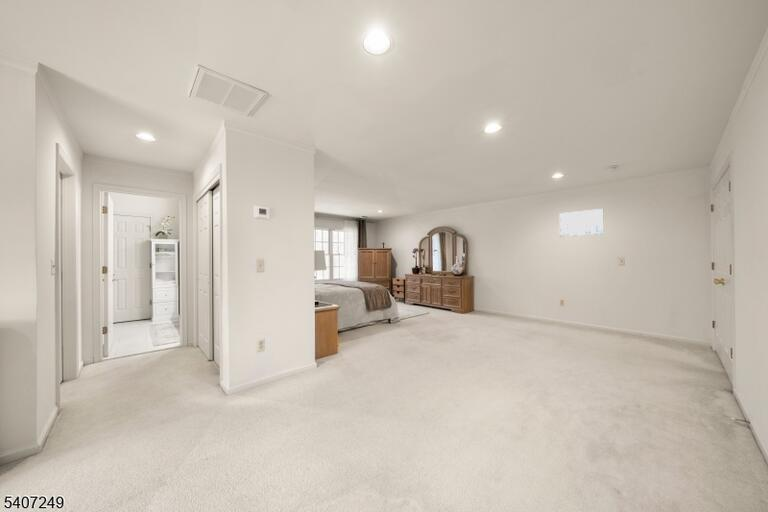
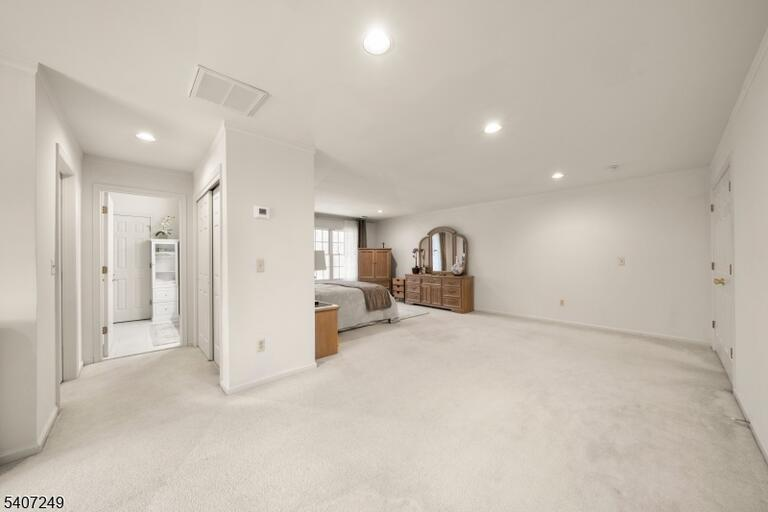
- wall art [558,208,604,237]
